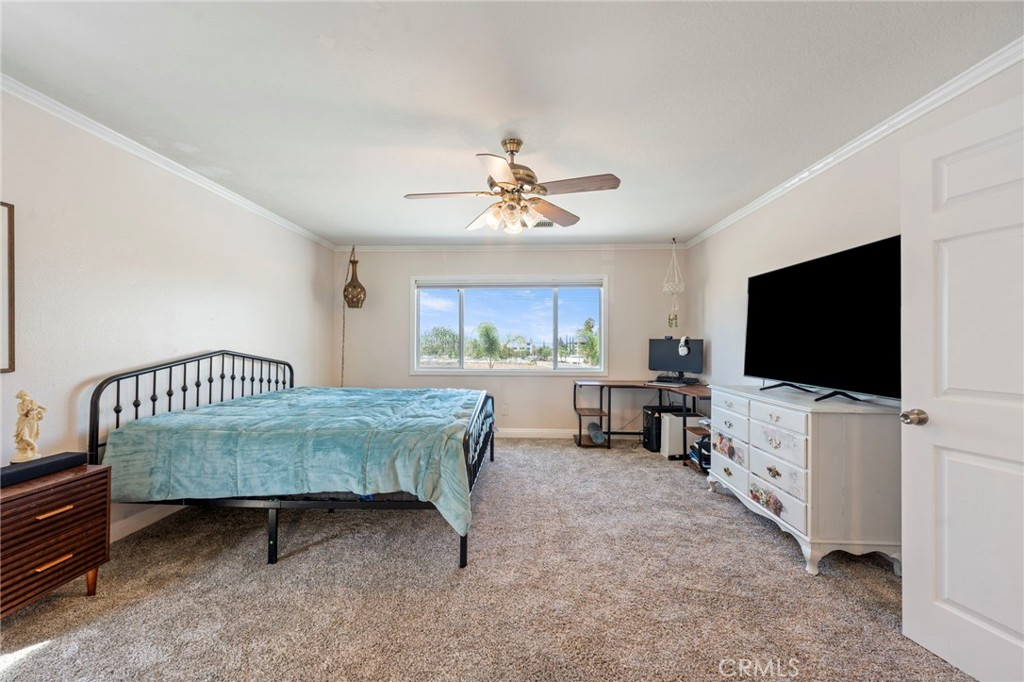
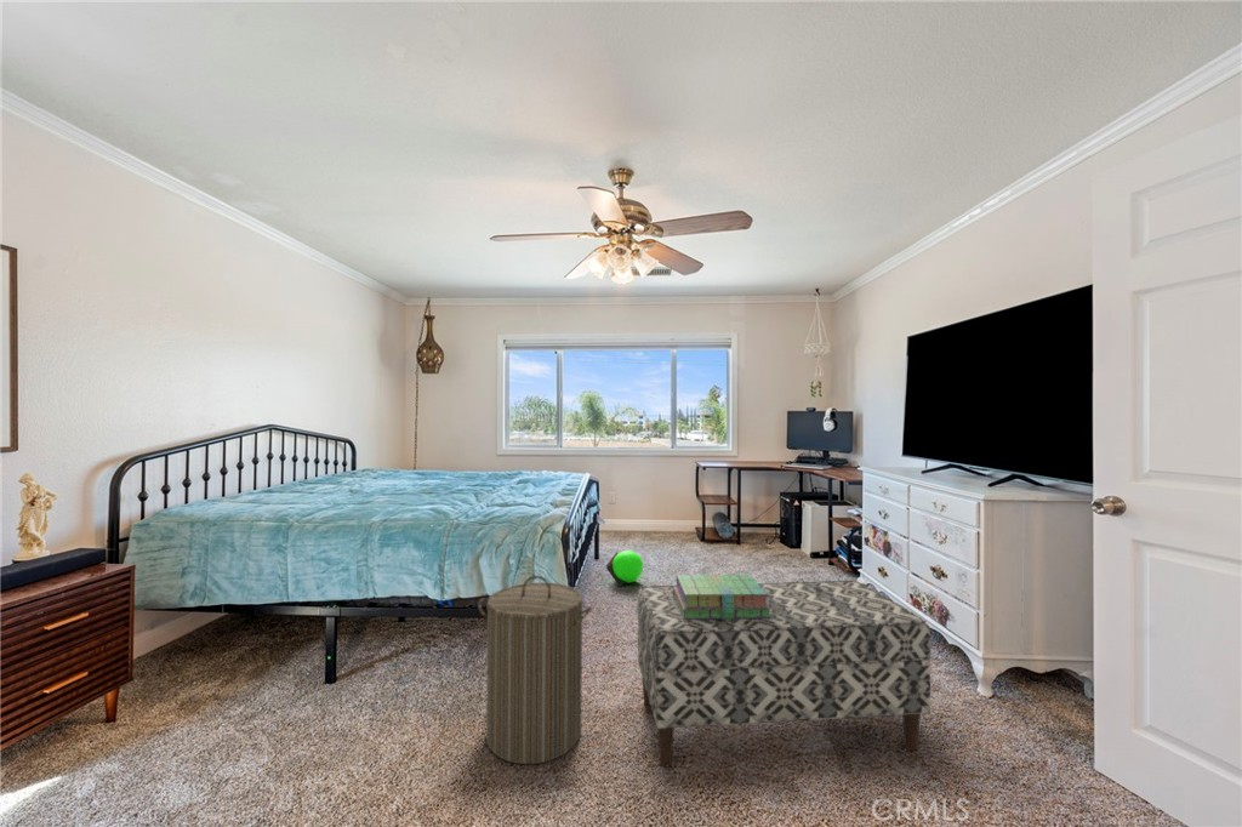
+ stack of books [673,574,771,620]
+ laundry hamper [477,575,593,765]
+ ball [605,549,644,588]
+ bench [636,580,933,768]
